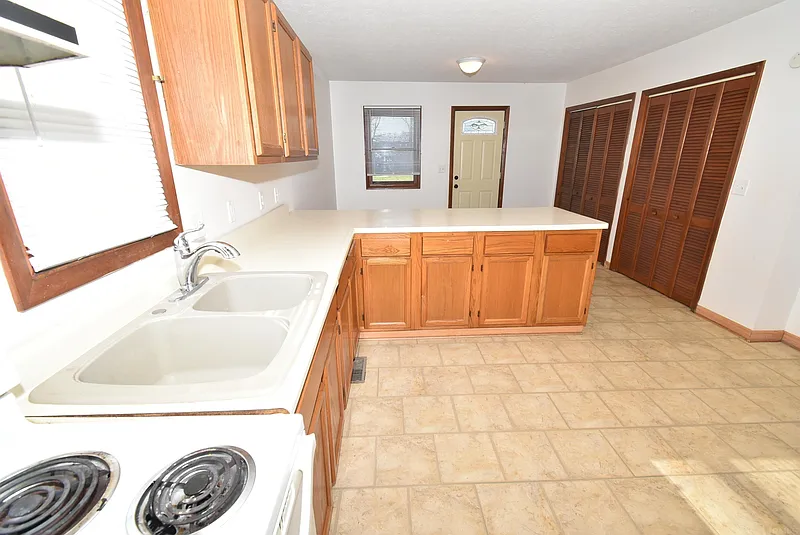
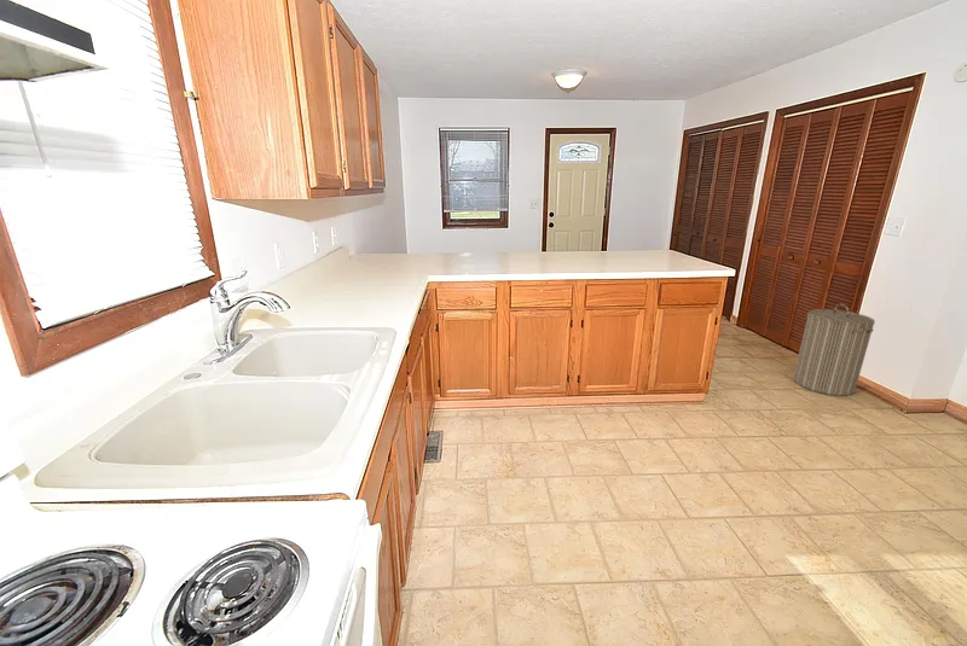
+ laundry hamper [793,302,876,397]
